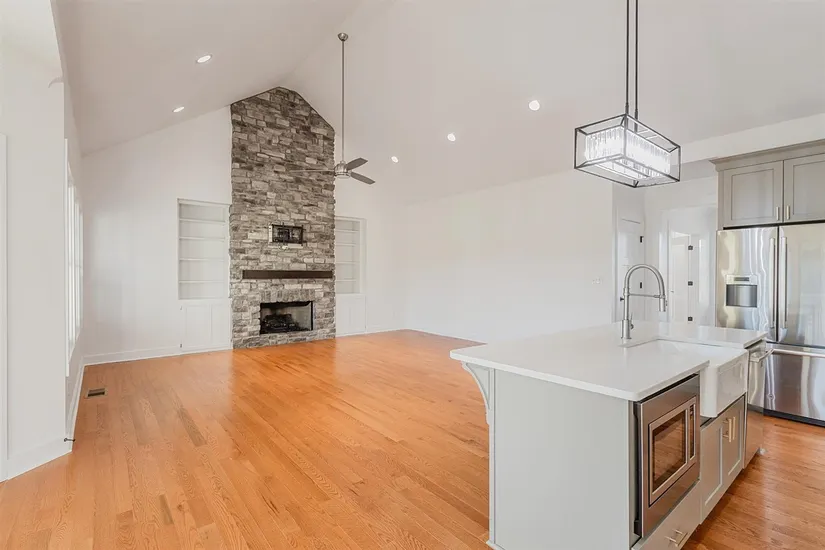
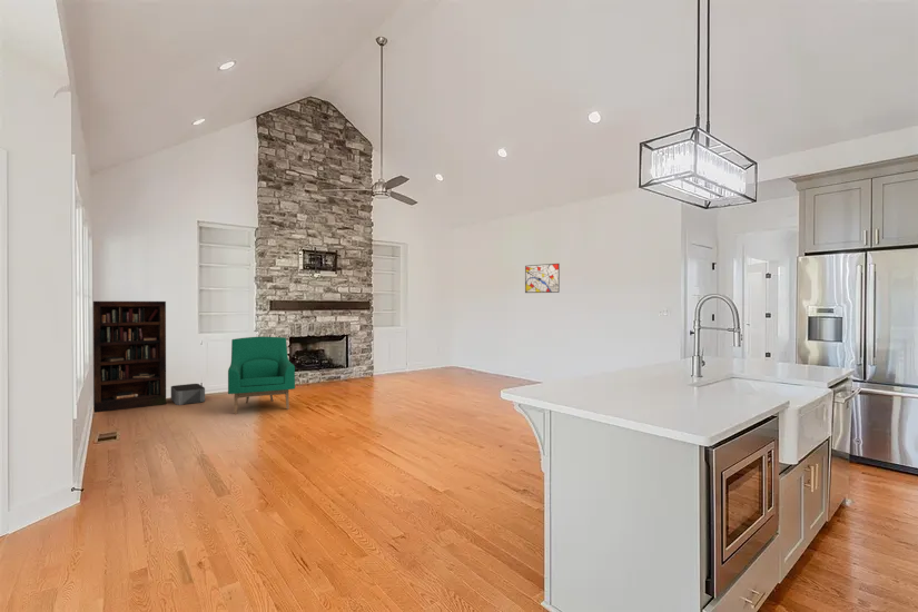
+ storage bin [170,383,206,406]
+ armchair [227,336,296,415]
+ wall art [524,263,561,294]
+ bookcase [92,300,167,414]
